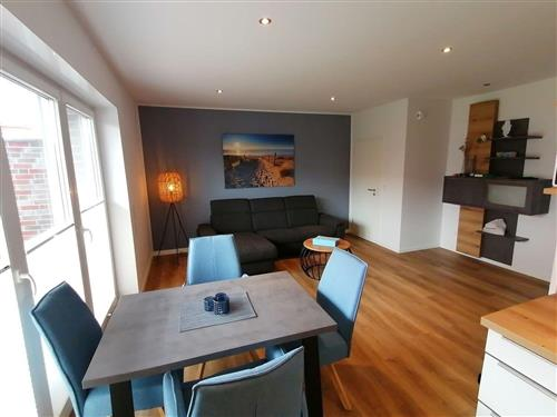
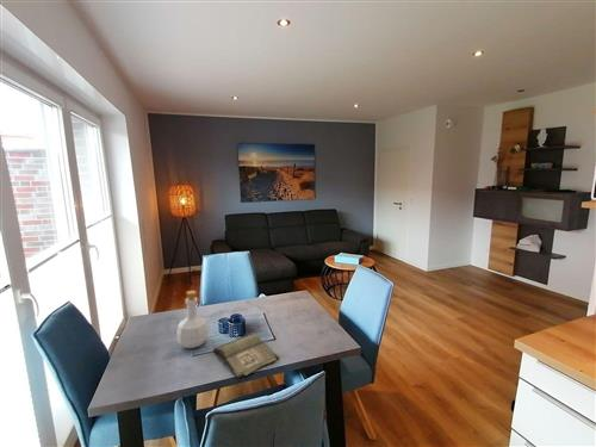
+ bottle [175,290,210,349]
+ hardback book [212,333,280,379]
